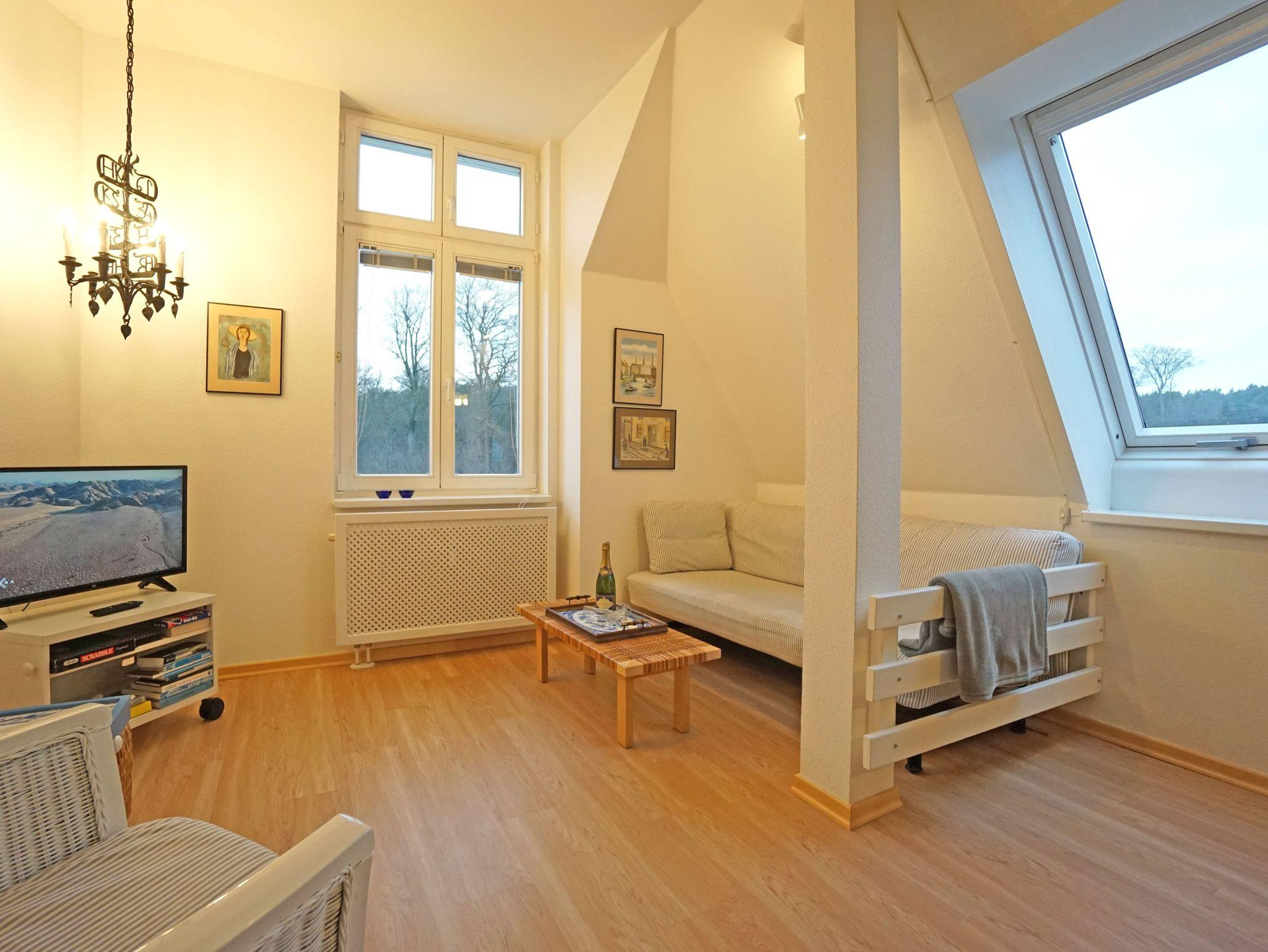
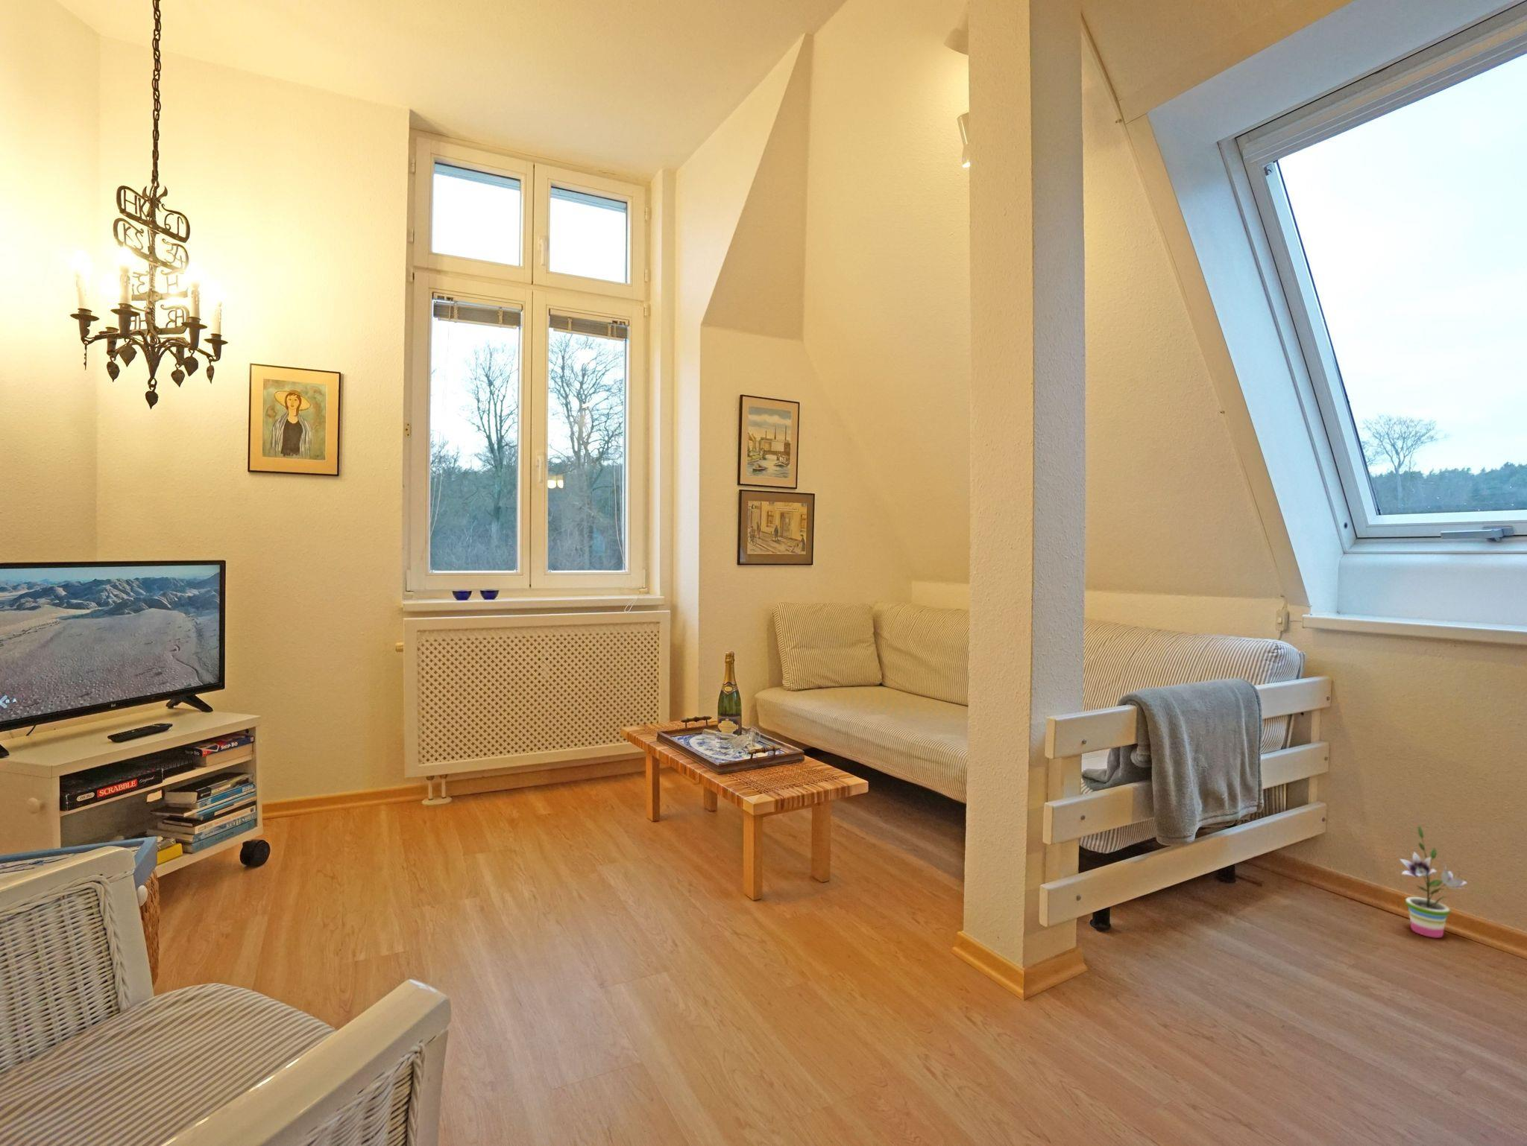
+ potted plant [1399,826,1472,939]
